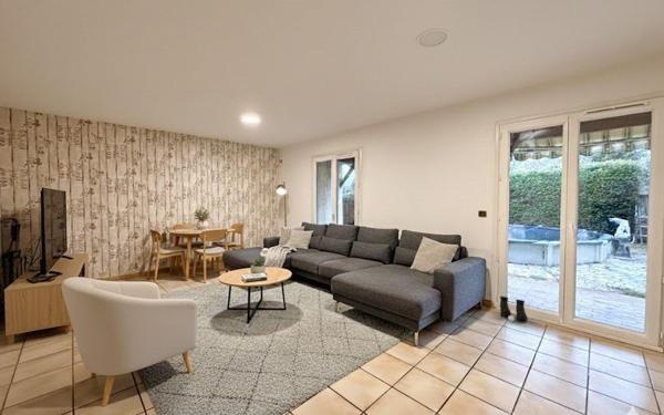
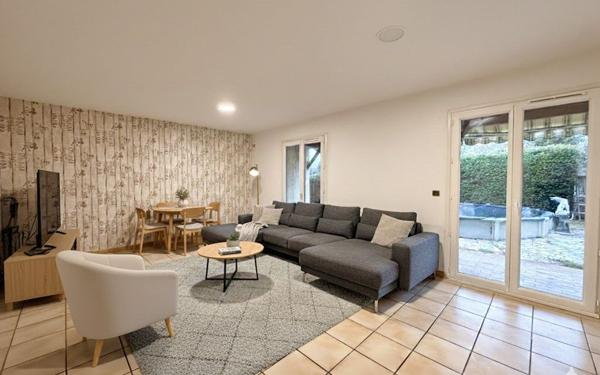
- boots [499,295,528,322]
